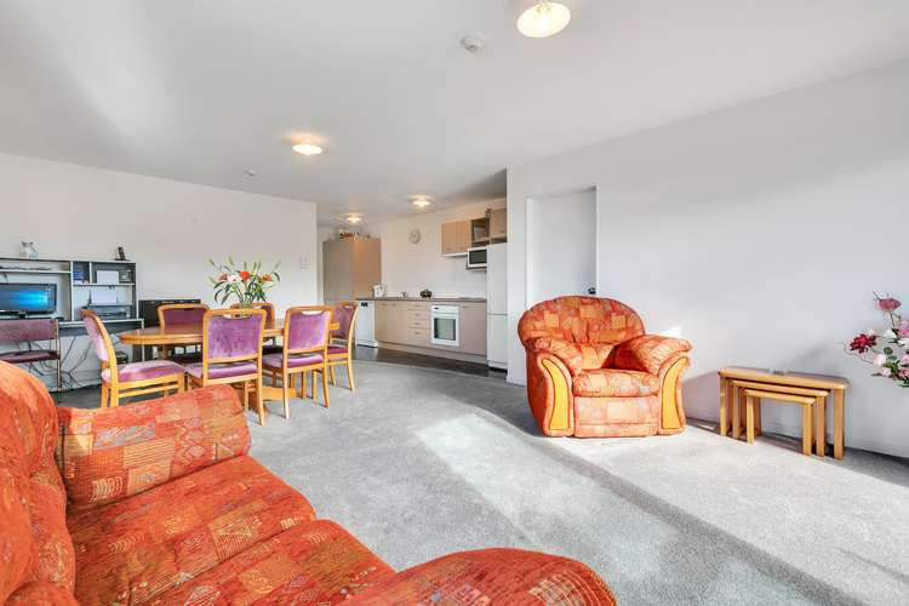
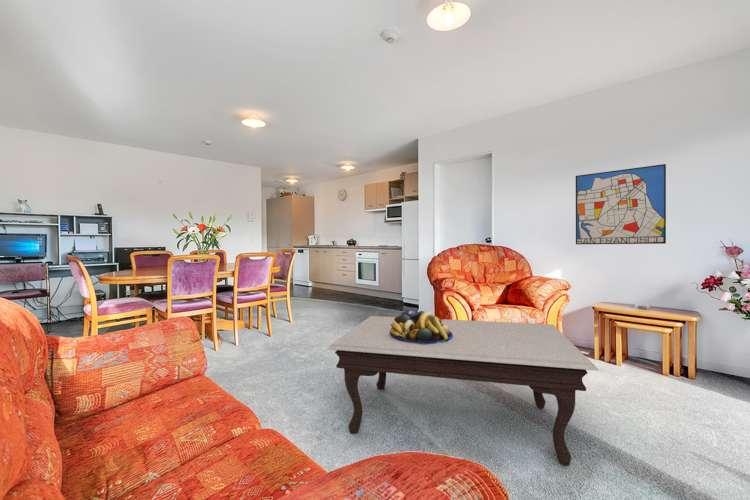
+ fruit bowl [390,309,453,345]
+ coffee table [326,315,599,467]
+ wall art [575,163,667,245]
